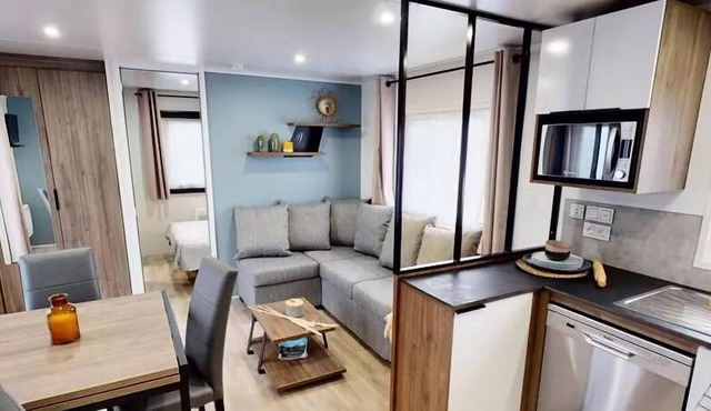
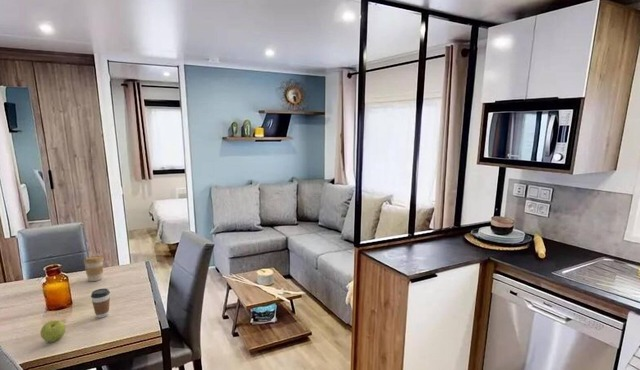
+ coffee cup [83,255,105,282]
+ coffee cup [90,288,111,319]
+ apple [40,319,67,343]
